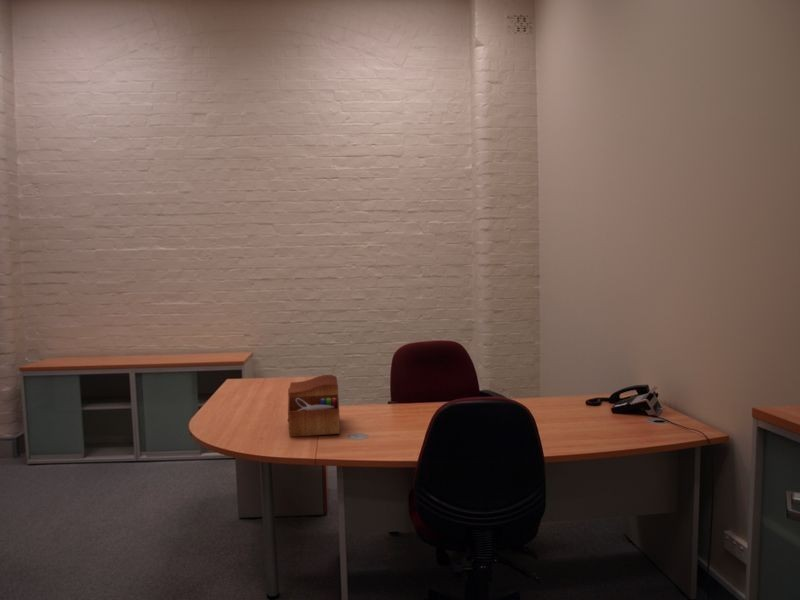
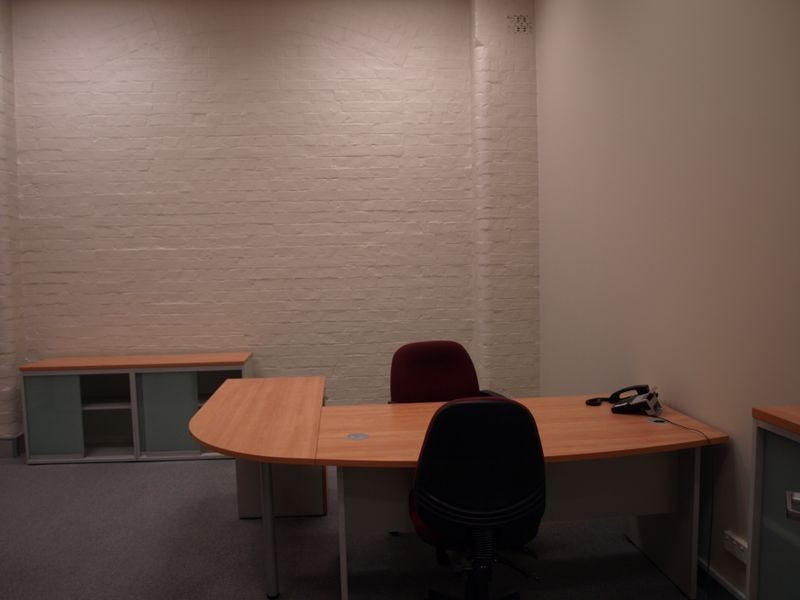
- sewing box [286,374,341,438]
